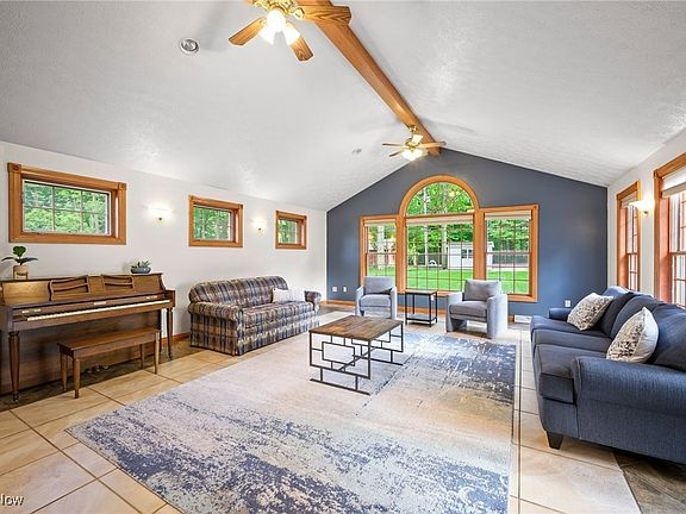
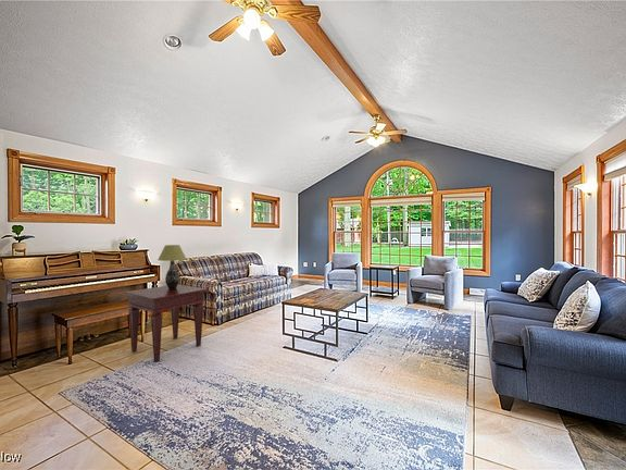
+ table lamp [156,244,187,289]
+ side table [124,284,208,363]
